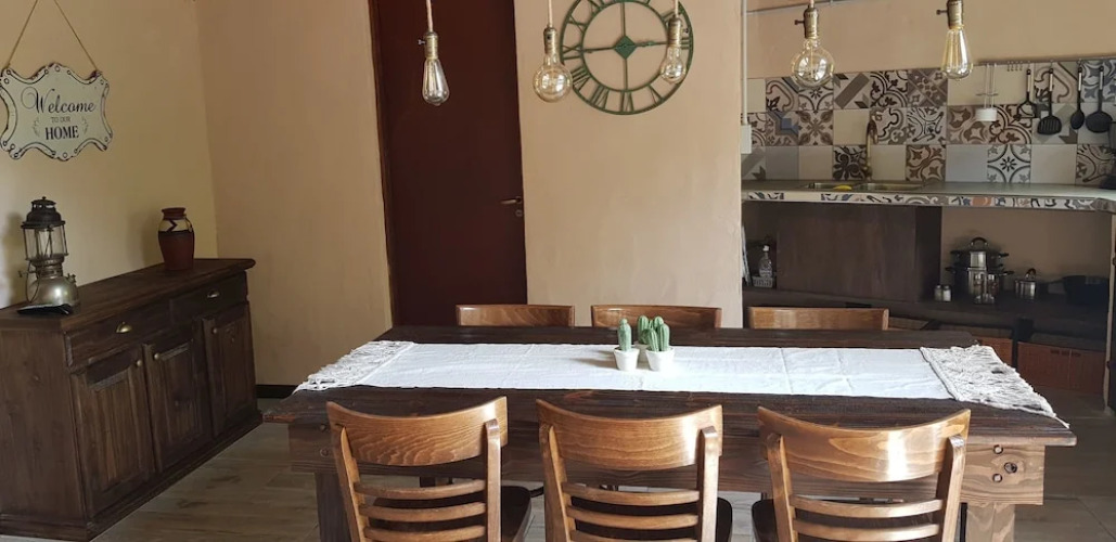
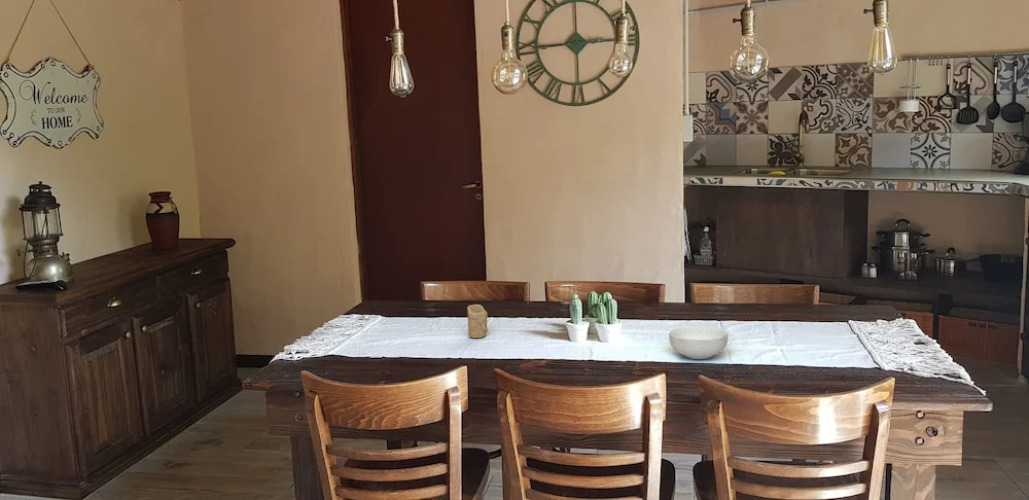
+ cereal bowl [668,325,729,360]
+ candle [466,304,489,339]
